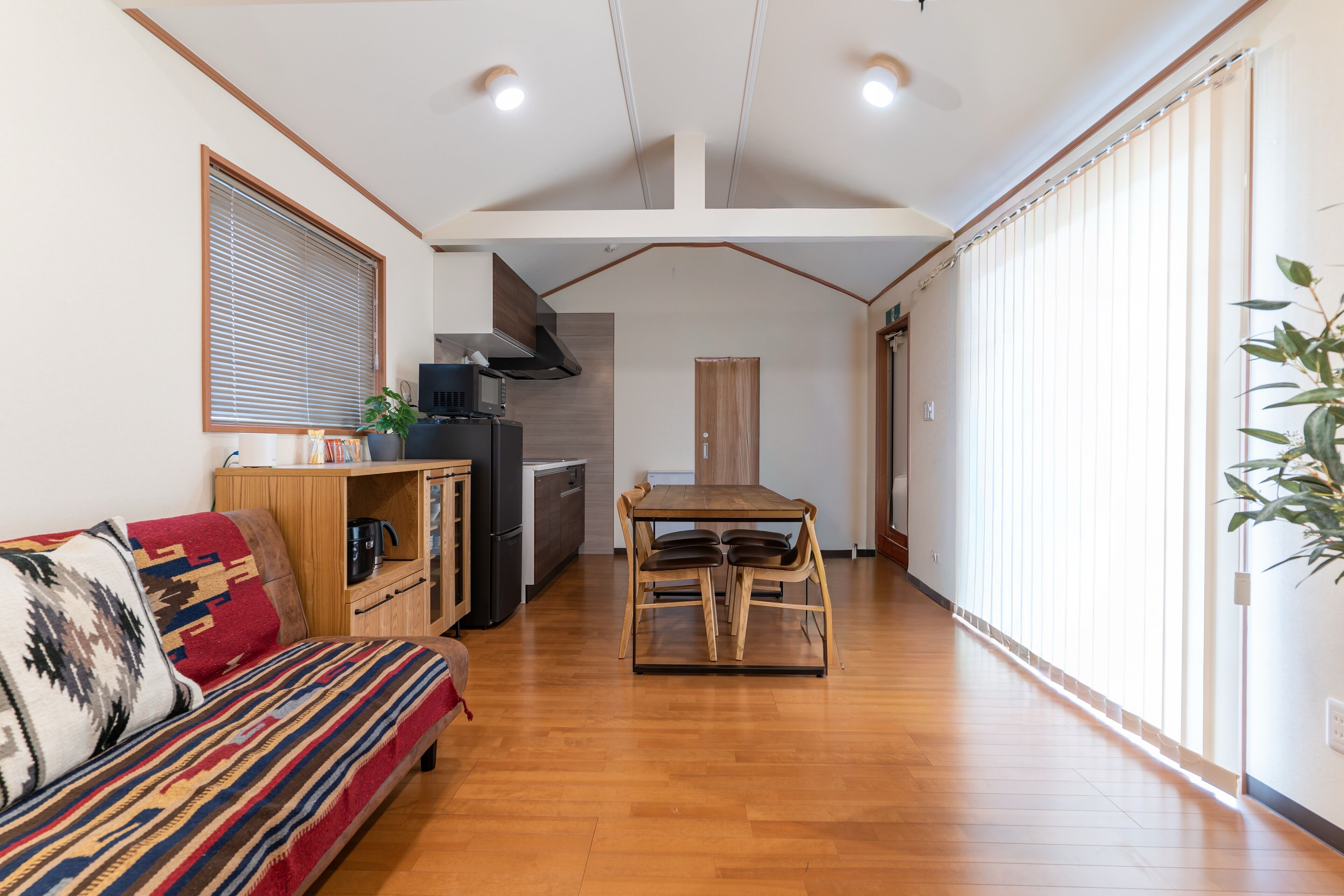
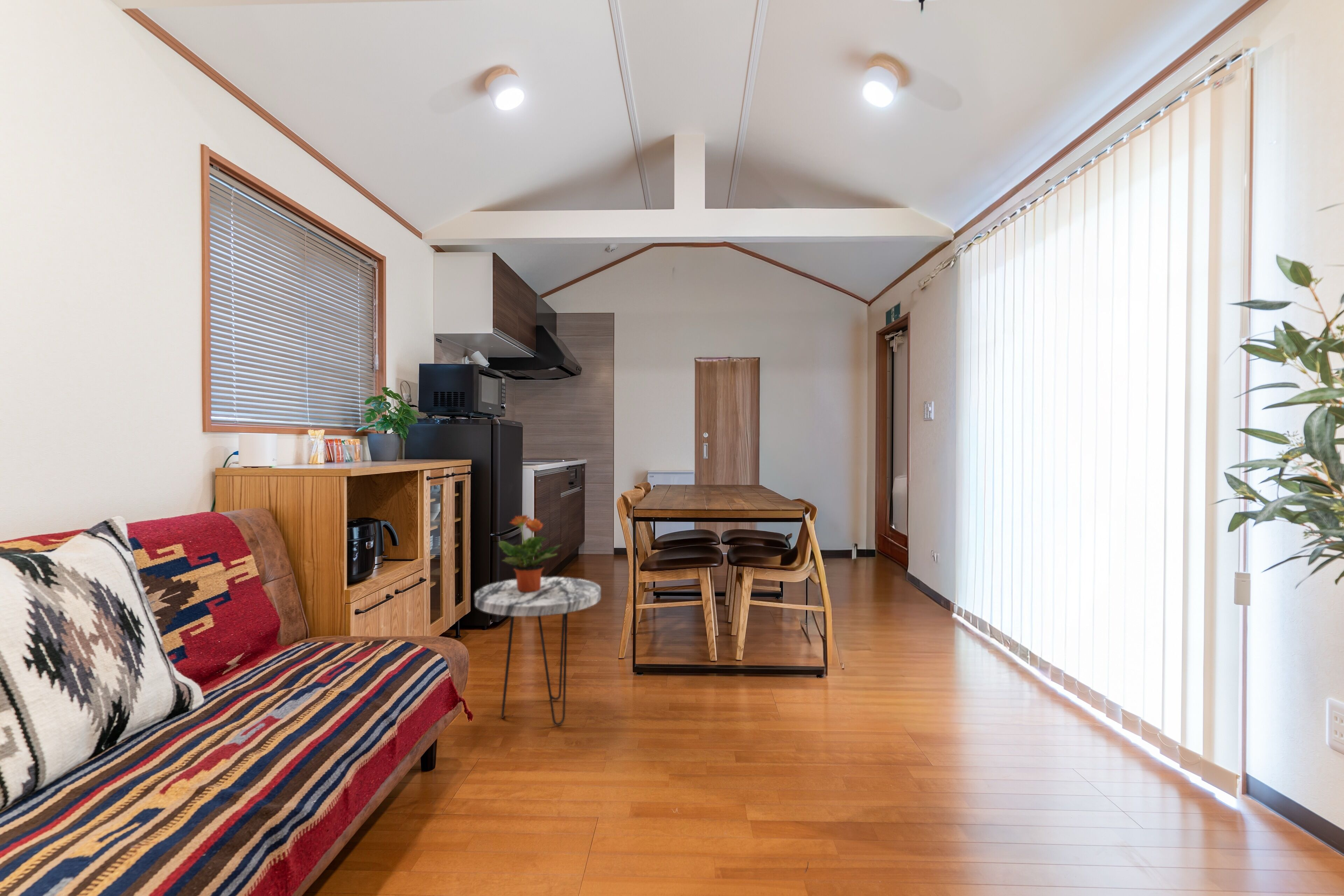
+ side table [474,577,601,726]
+ potted plant [498,514,563,593]
